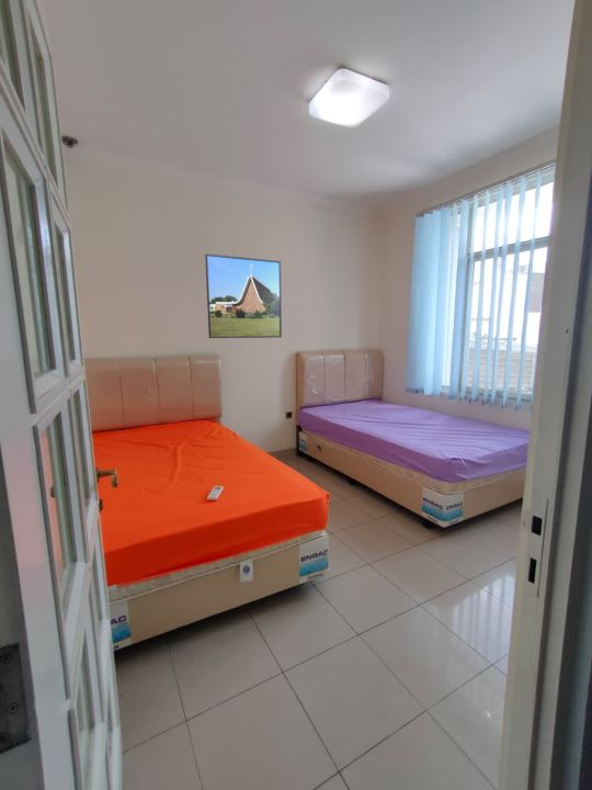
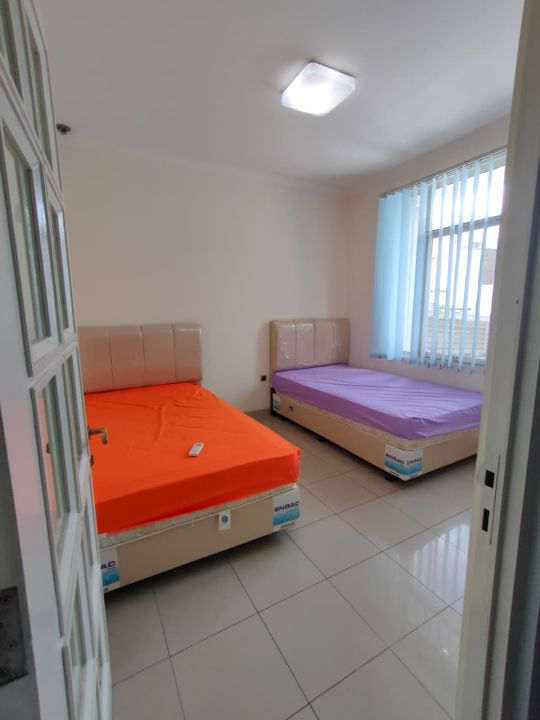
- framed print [204,252,283,339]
